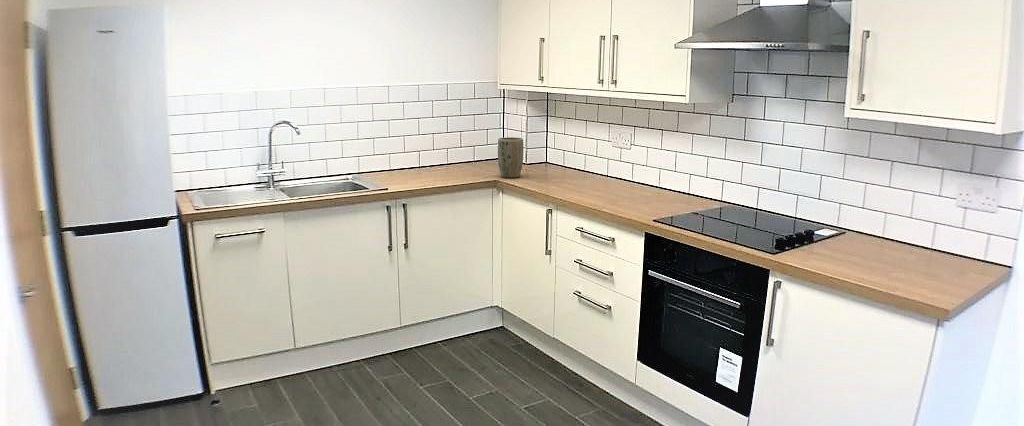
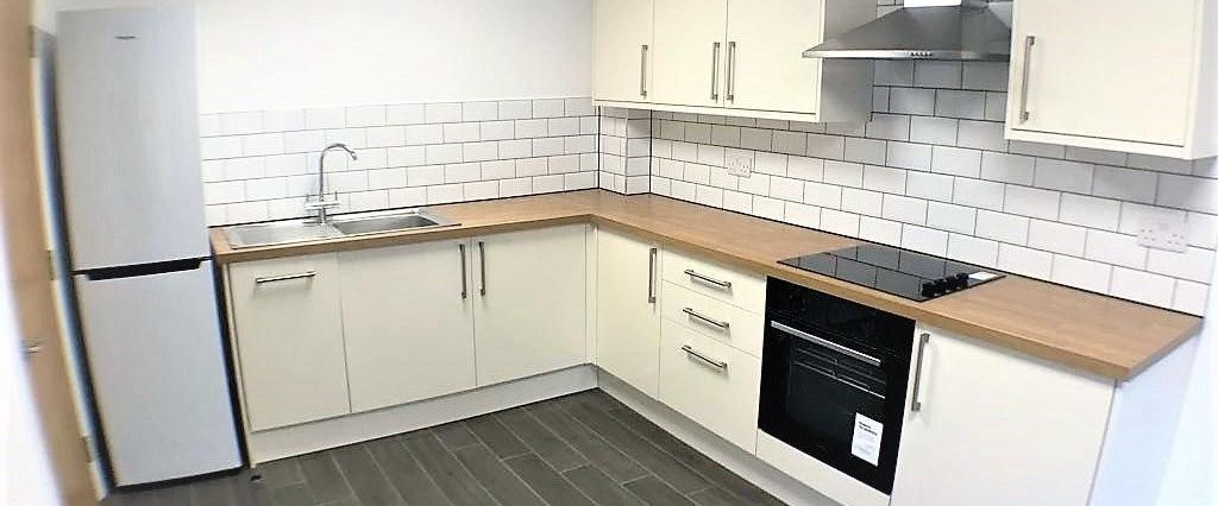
- plant pot [497,136,524,179]
